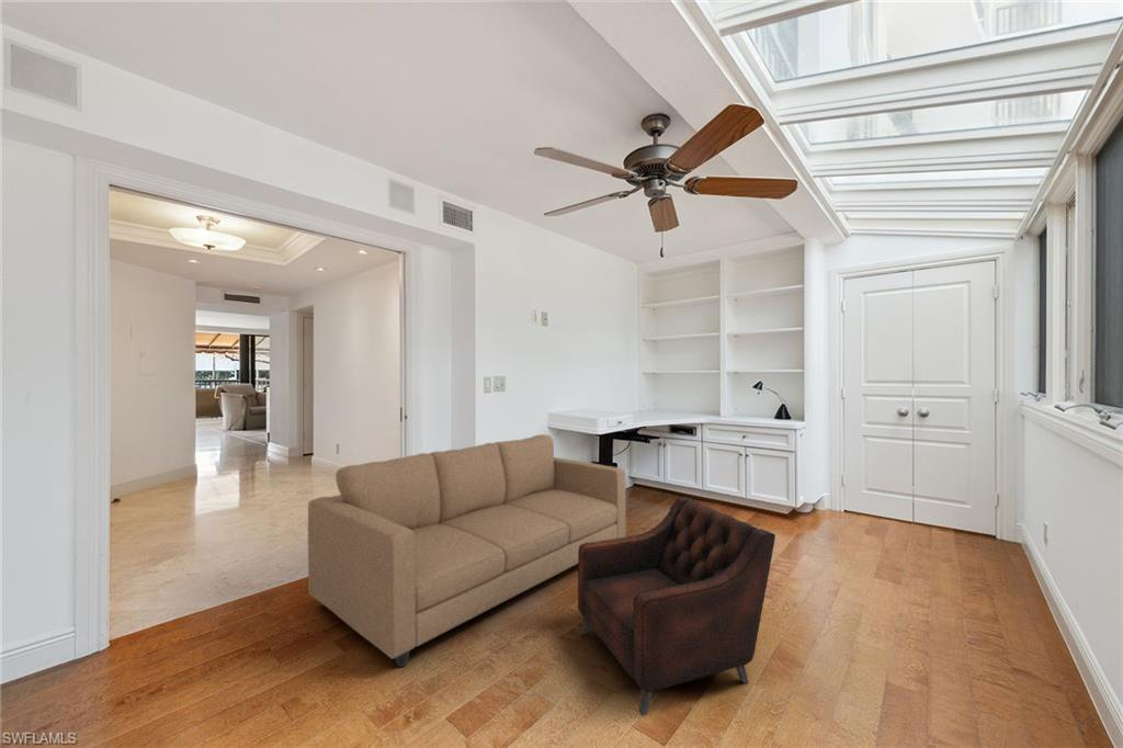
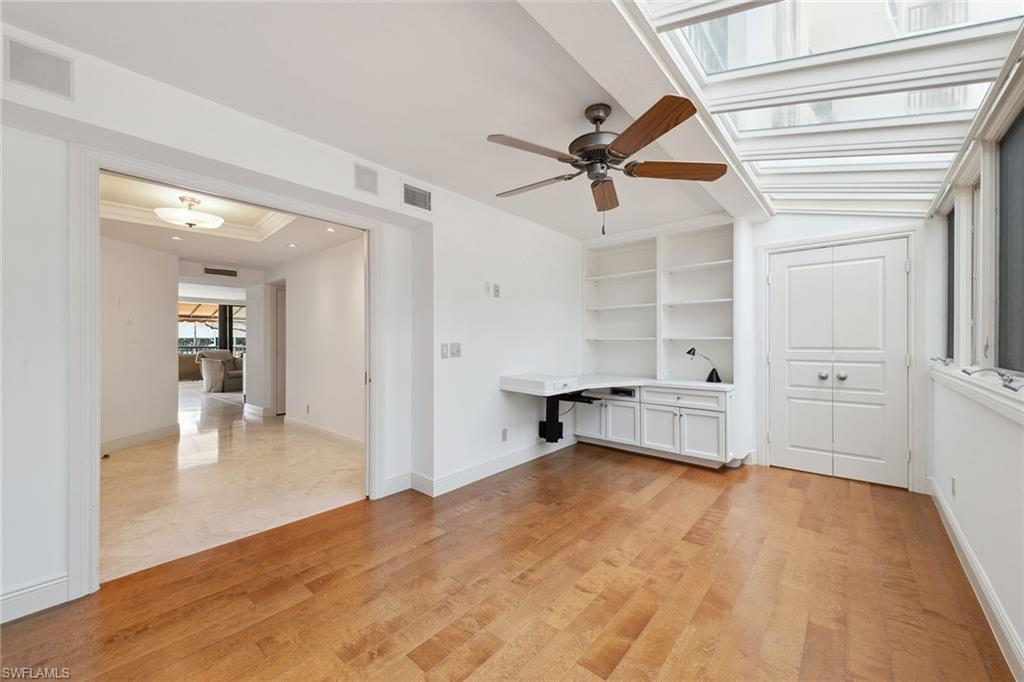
- sofa [307,433,627,668]
- armchair [577,496,776,717]
